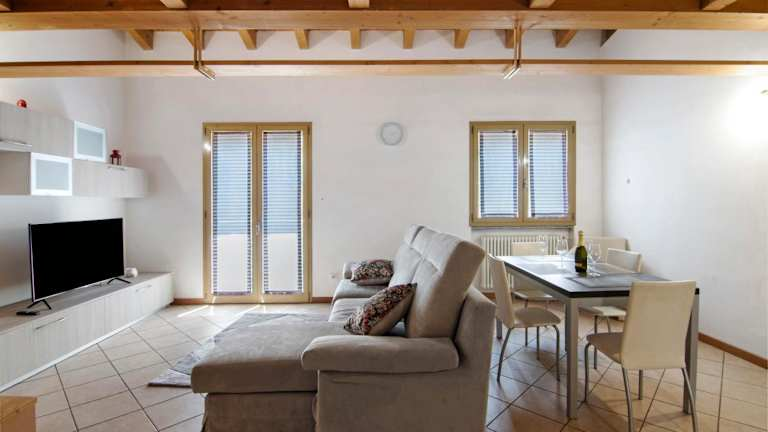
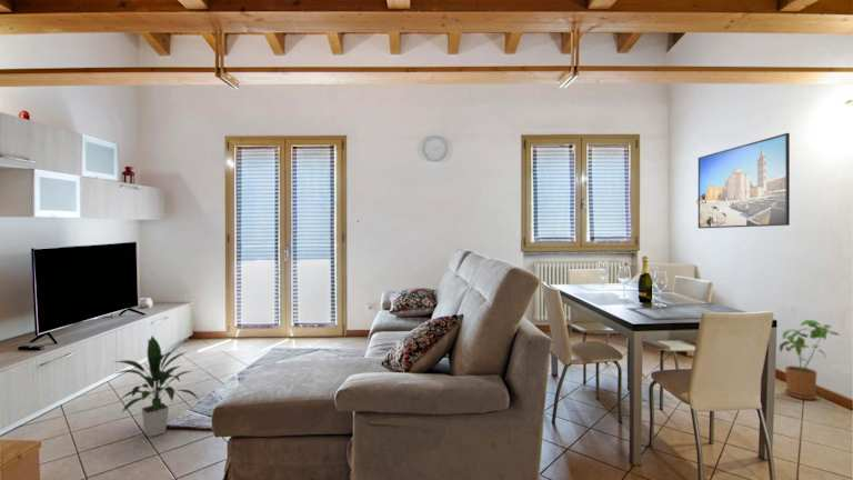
+ indoor plant [113,334,200,439]
+ house plant [779,319,843,401]
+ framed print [698,132,791,229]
